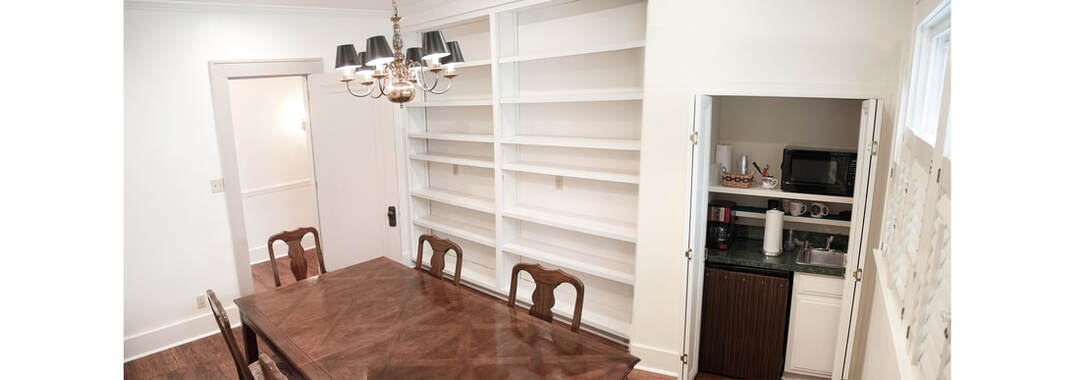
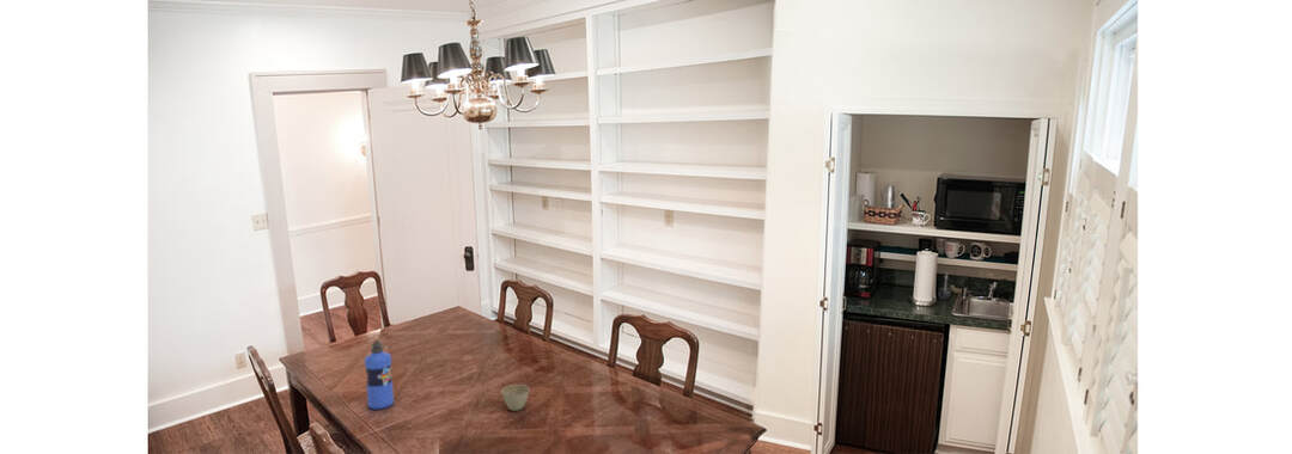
+ flower pot [501,384,530,412]
+ water bottle [364,339,395,411]
